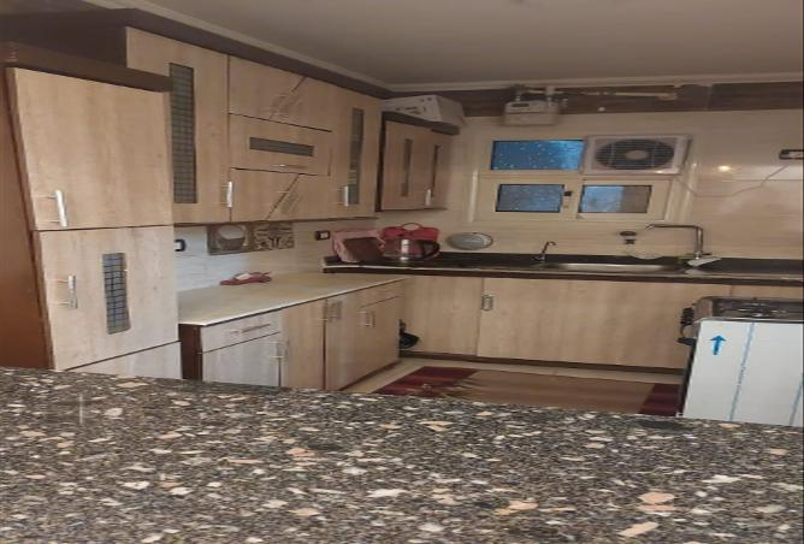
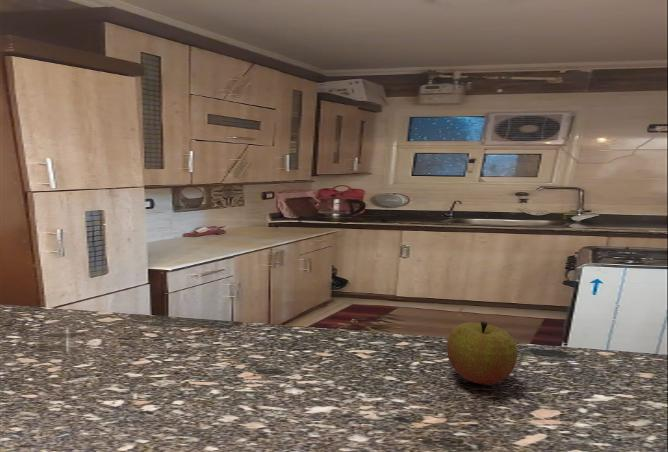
+ apple [446,321,518,386]
